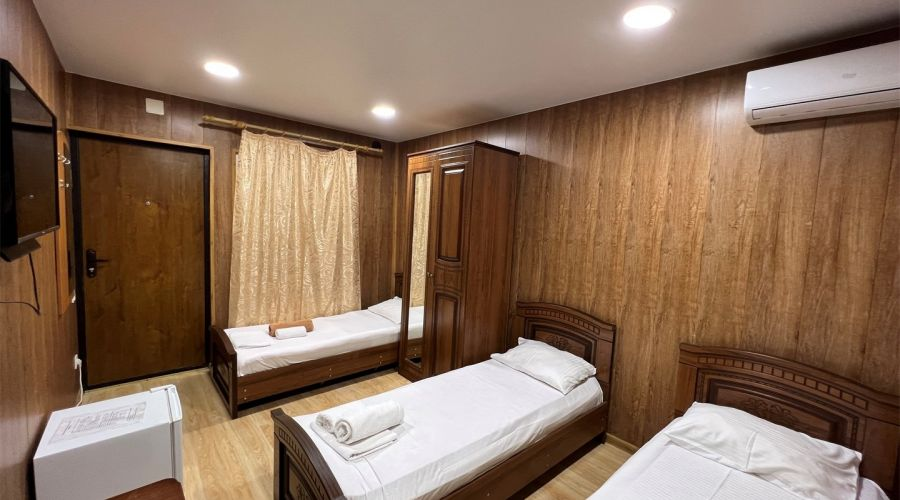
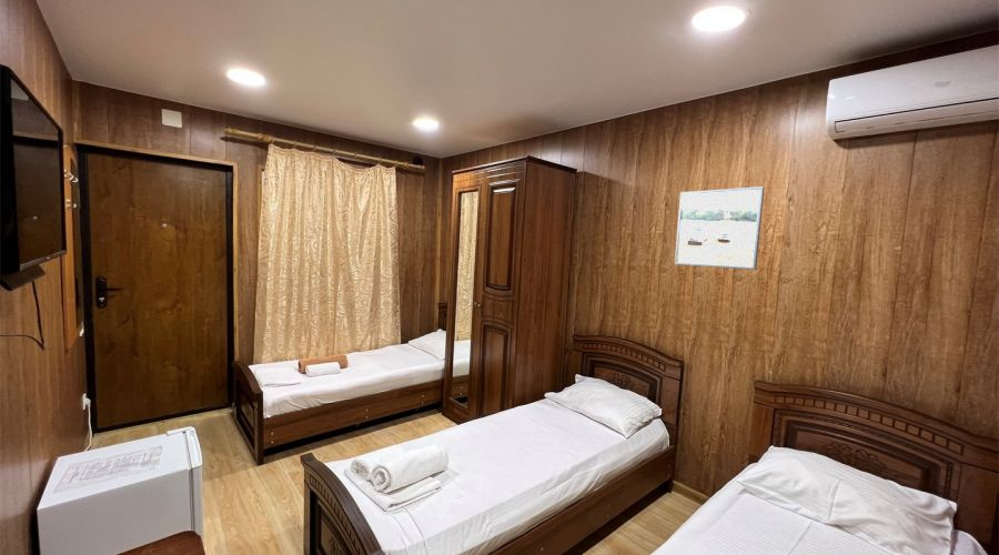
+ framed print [674,185,765,271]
